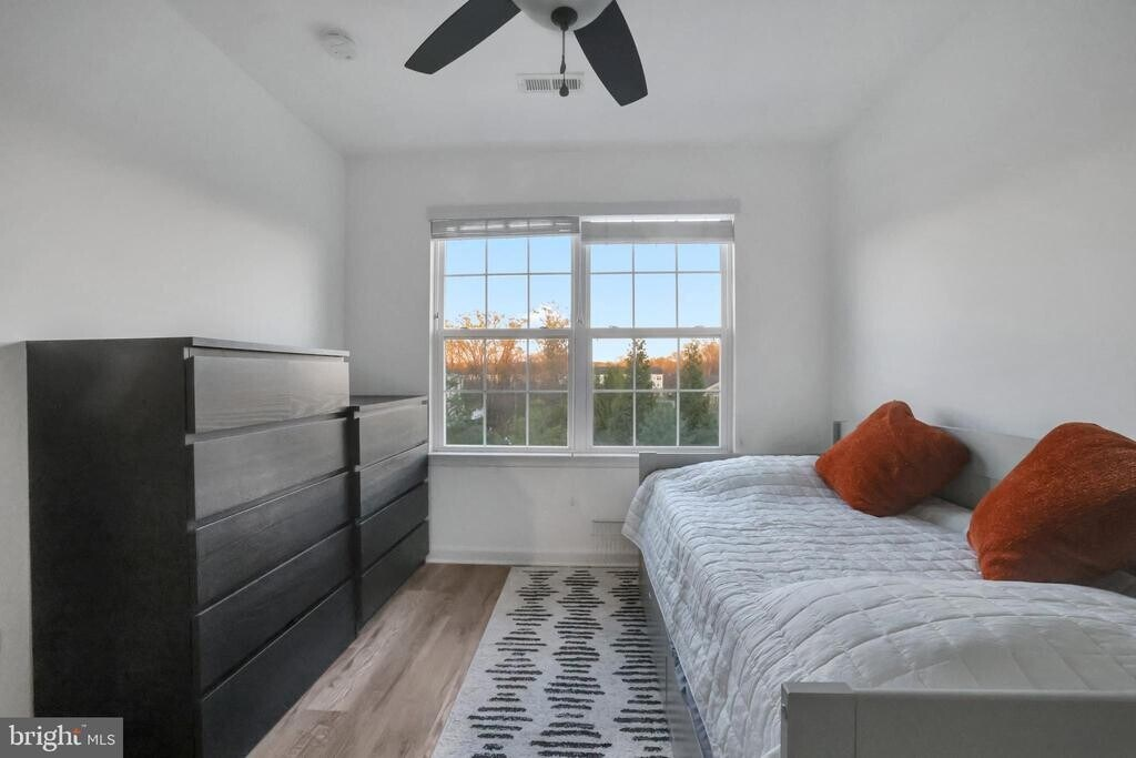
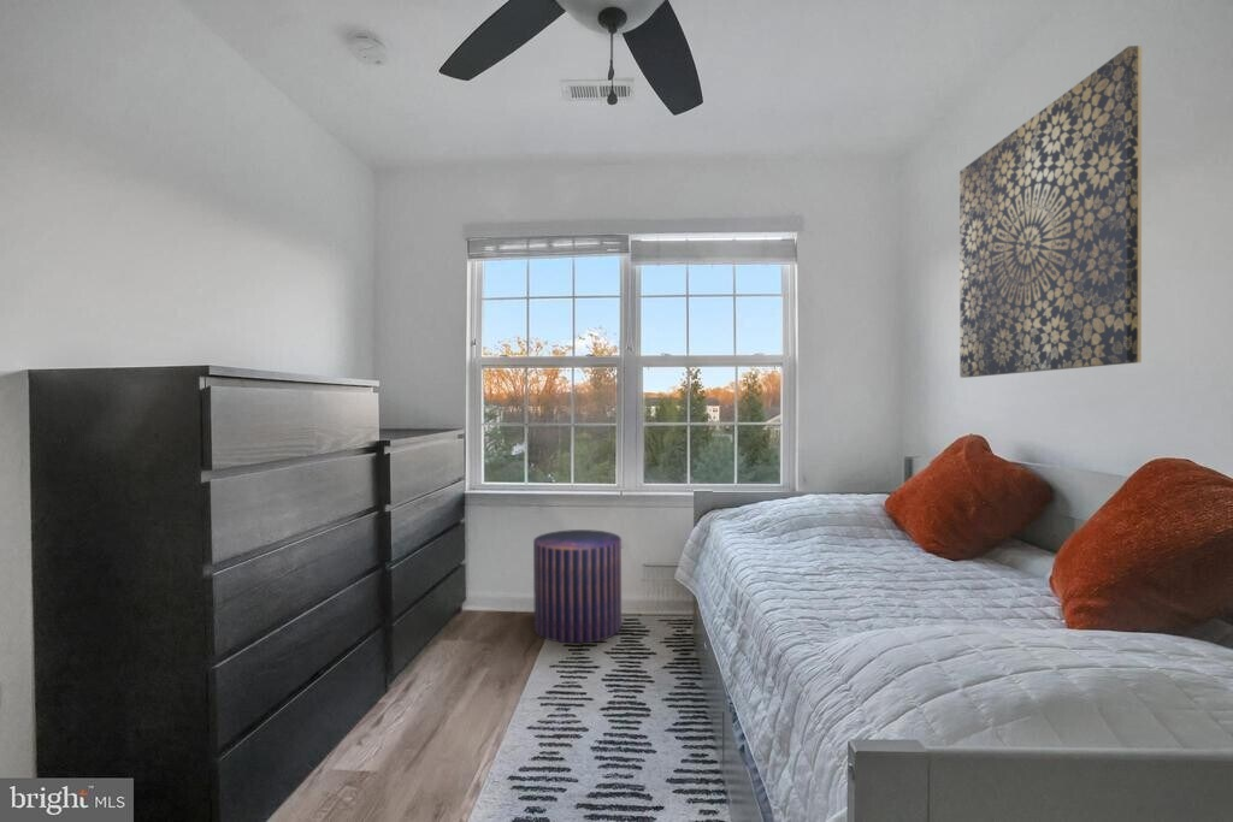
+ wall art [958,45,1143,379]
+ pouf [532,528,623,644]
